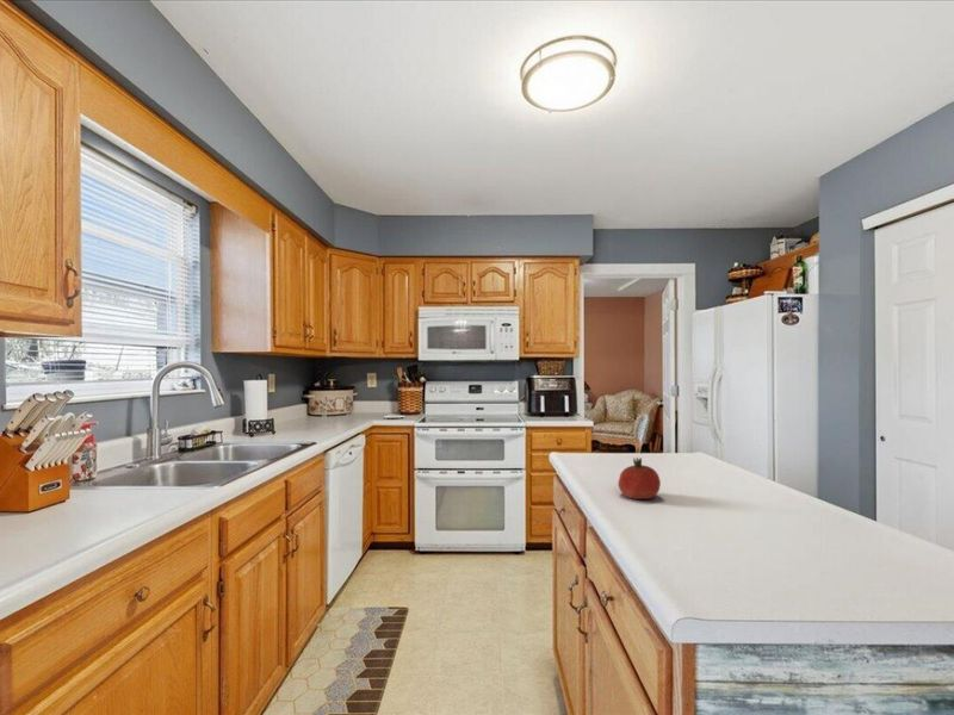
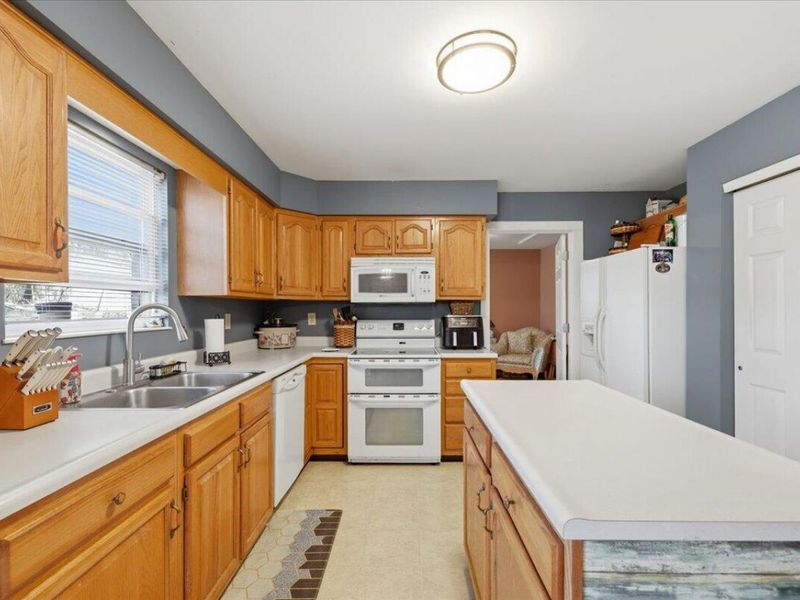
- fruit [617,456,662,500]
